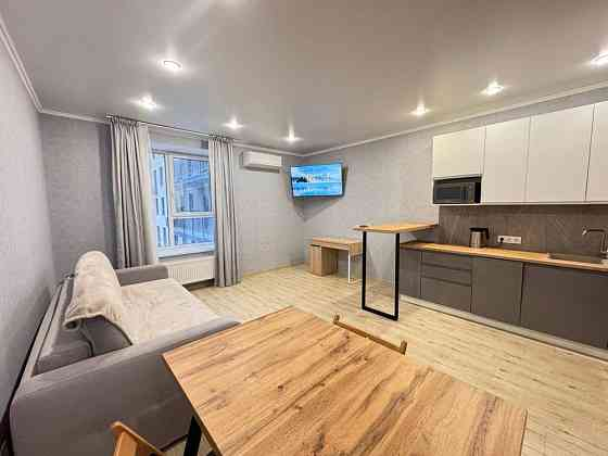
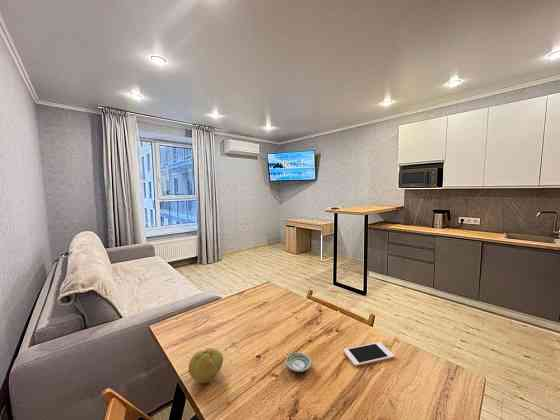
+ cell phone [343,341,395,367]
+ fruit [187,347,224,384]
+ saucer [285,351,312,373]
